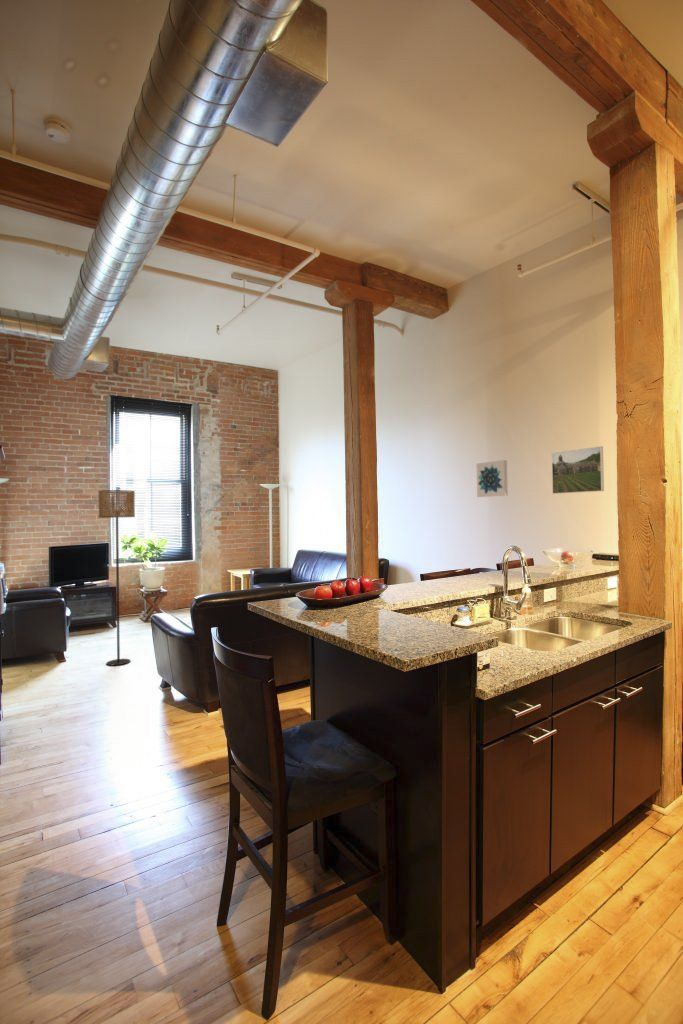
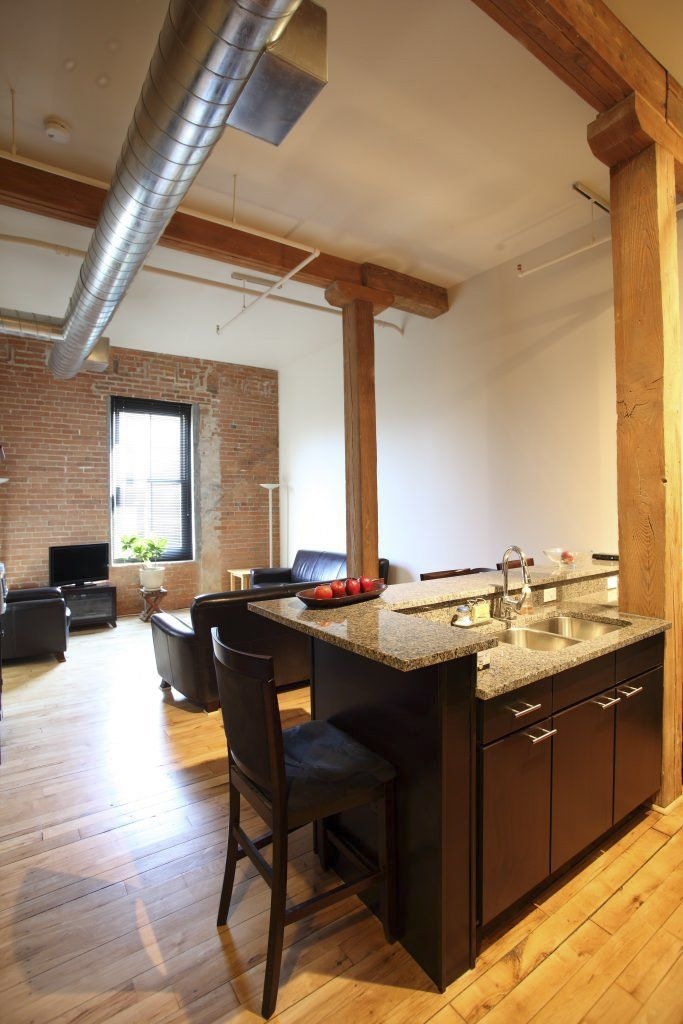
- wall art [476,459,509,498]
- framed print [551,445,605,495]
- floor lamp [97,489,136,666]
